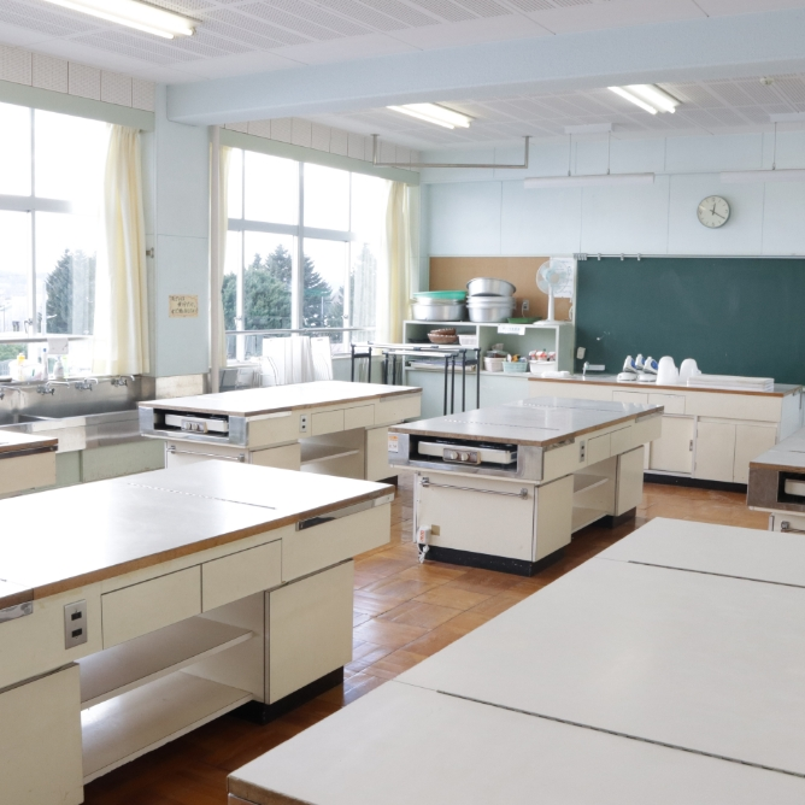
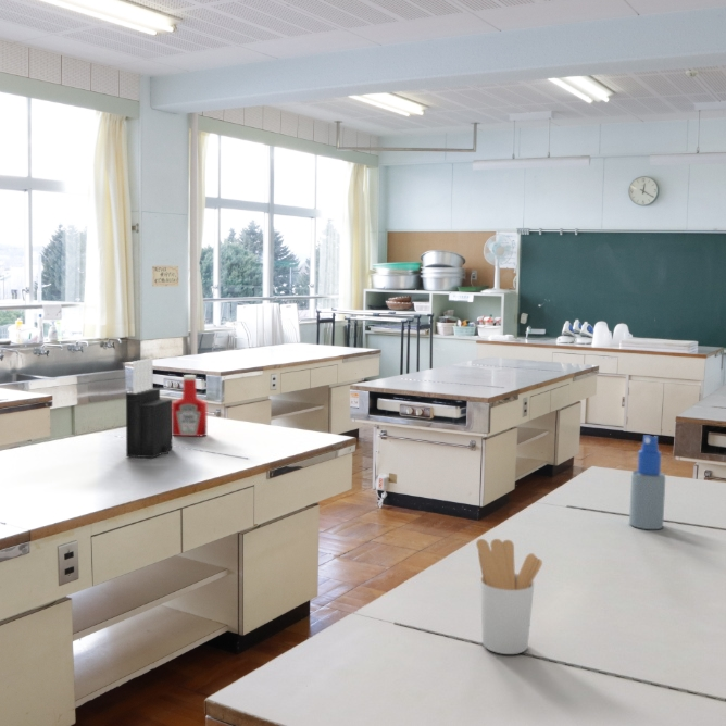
+ spray bottle [628,434,666,530]
+ utensil holder [475,538,543,655]
+ soap bottle [172,374,208,437]
+ knife block [125,358,173,459]
